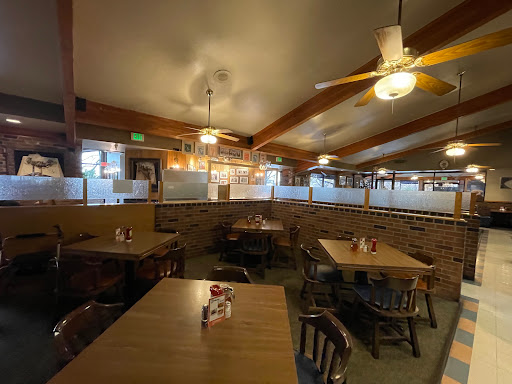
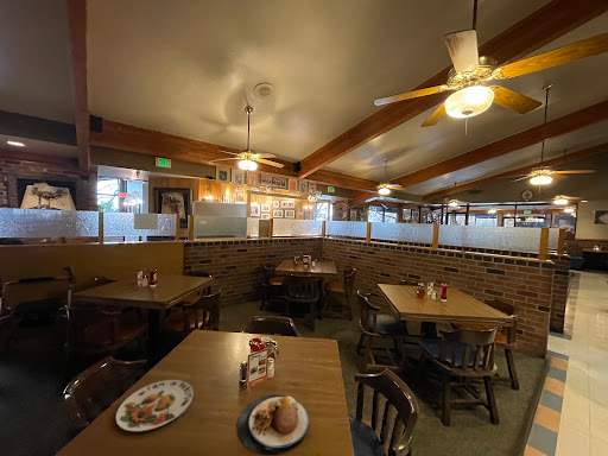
+ plate [115,379,195,432]
+ plate [236,394,310,456]
